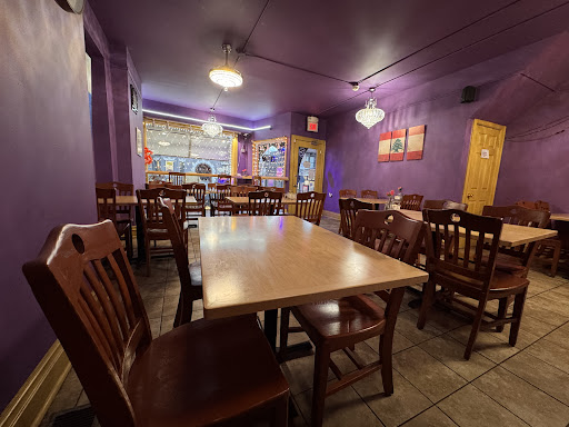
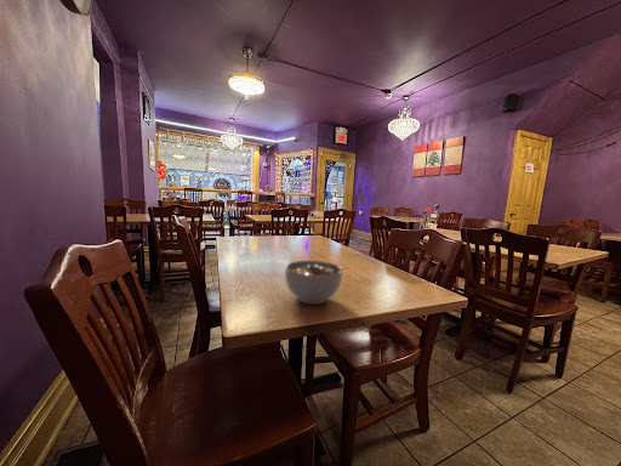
+ soup bowl [284,260,343,306]
